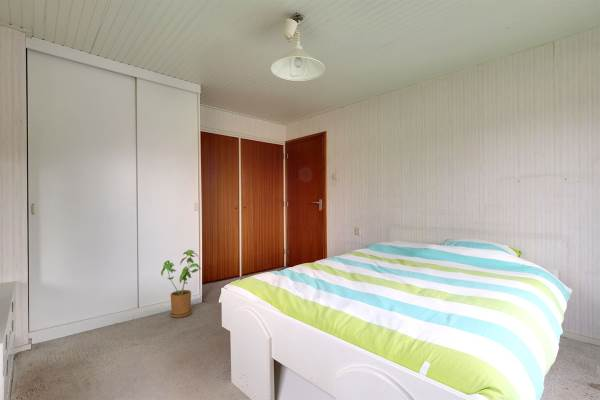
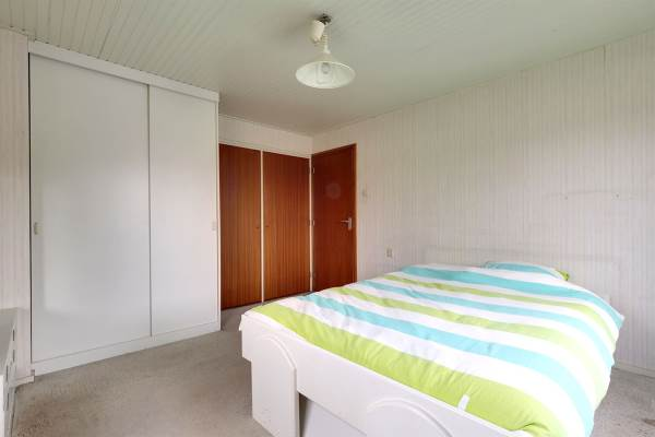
- house plant [160,249,202,319]
